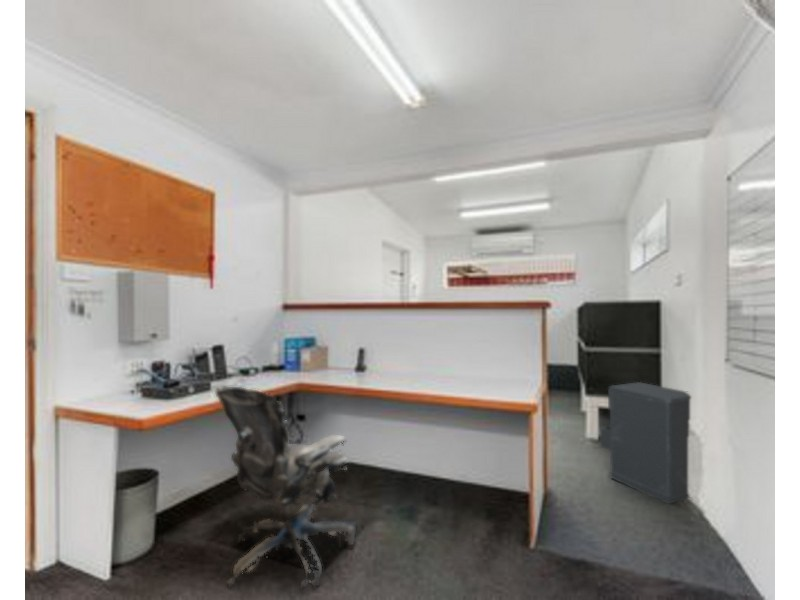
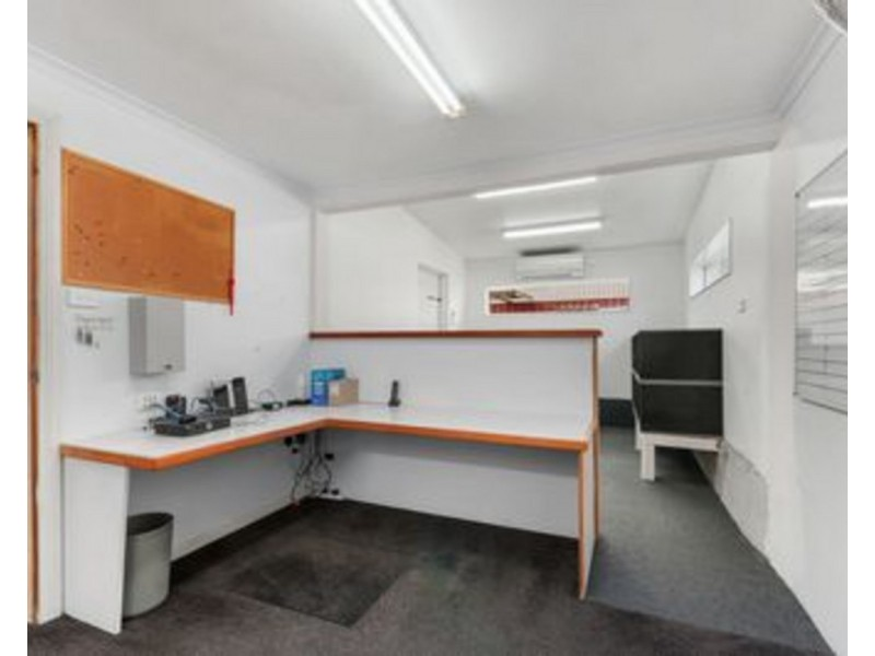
- filing cabinet [600,381,692,505]
- office chair [214,386,357,591]
